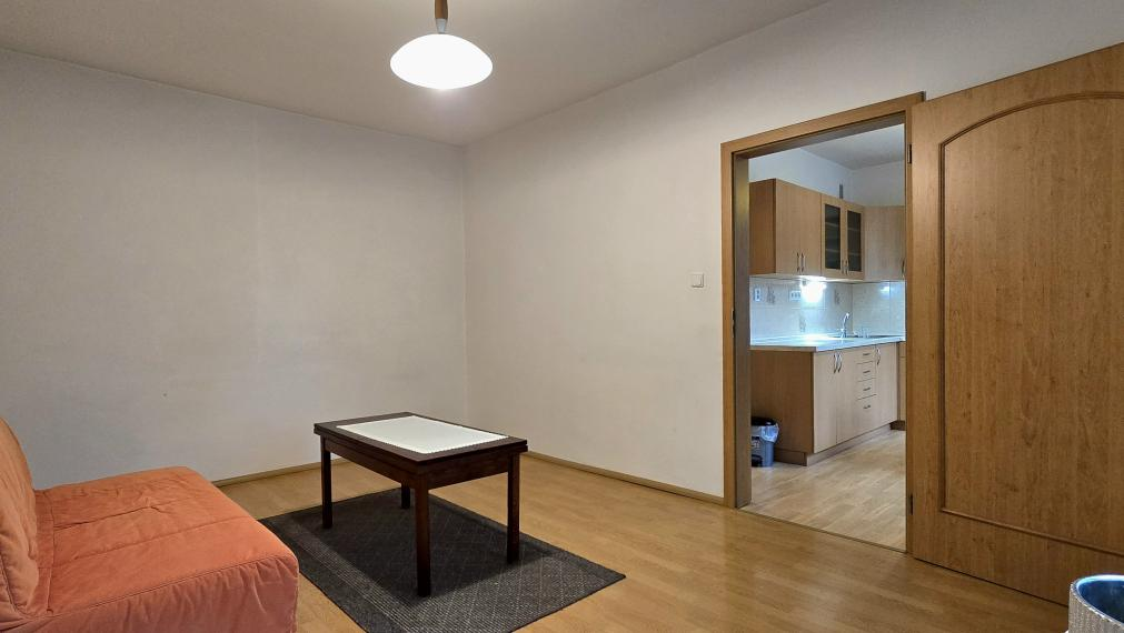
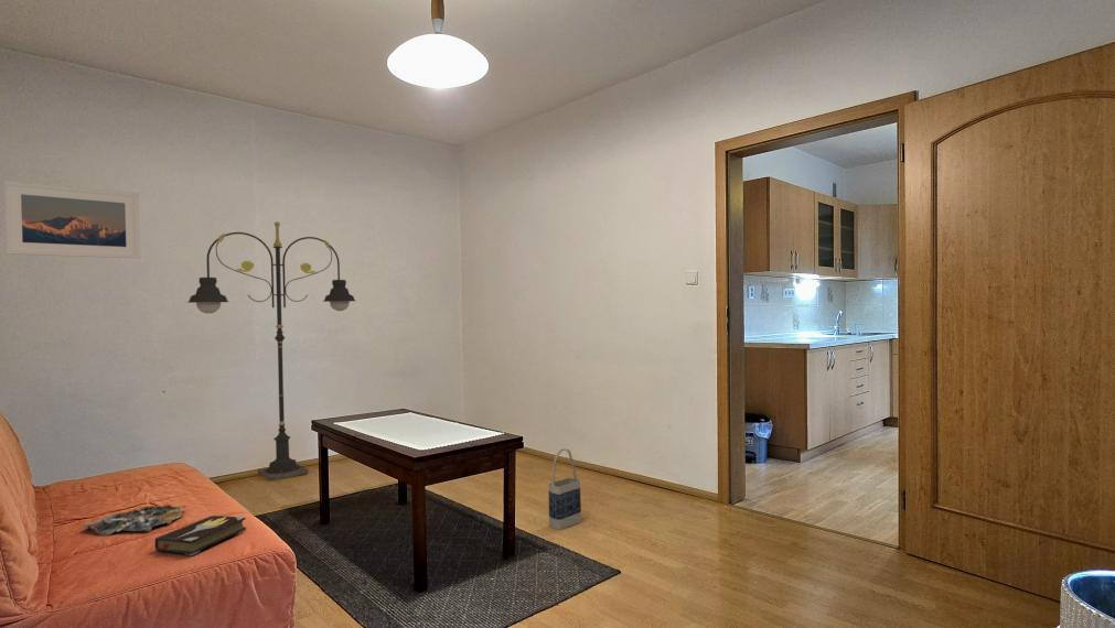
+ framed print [3,180,141,260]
+ magazine [82,504,187,538]
+ bag [547,447,582,531]
+ hardback book [154,515,247,556]
+ floor lamp [185,221,356,483]
